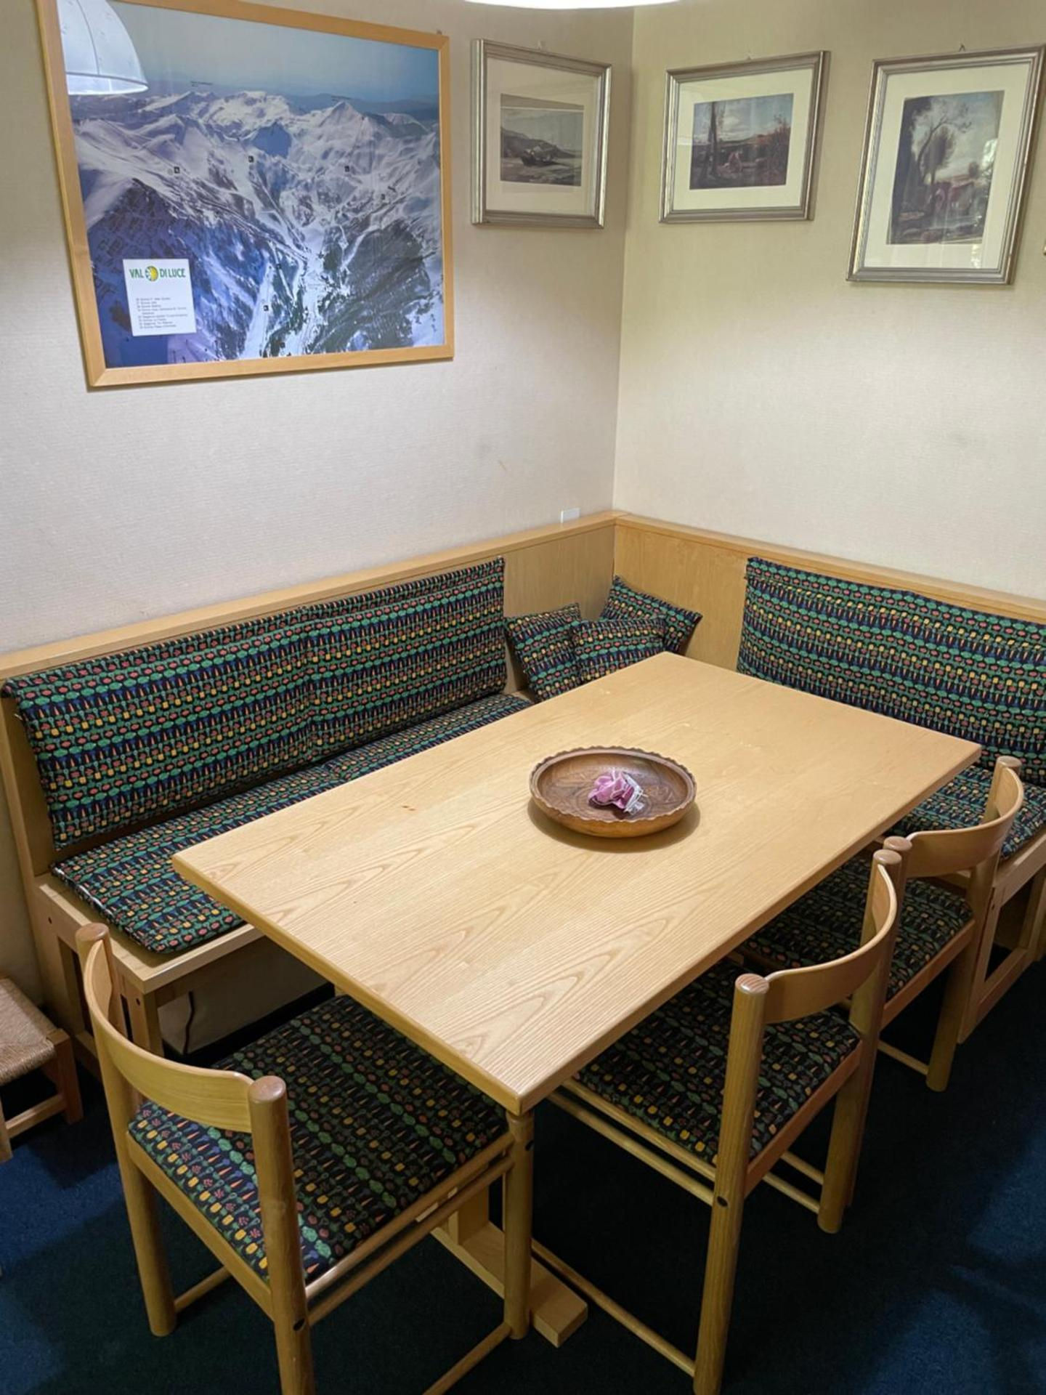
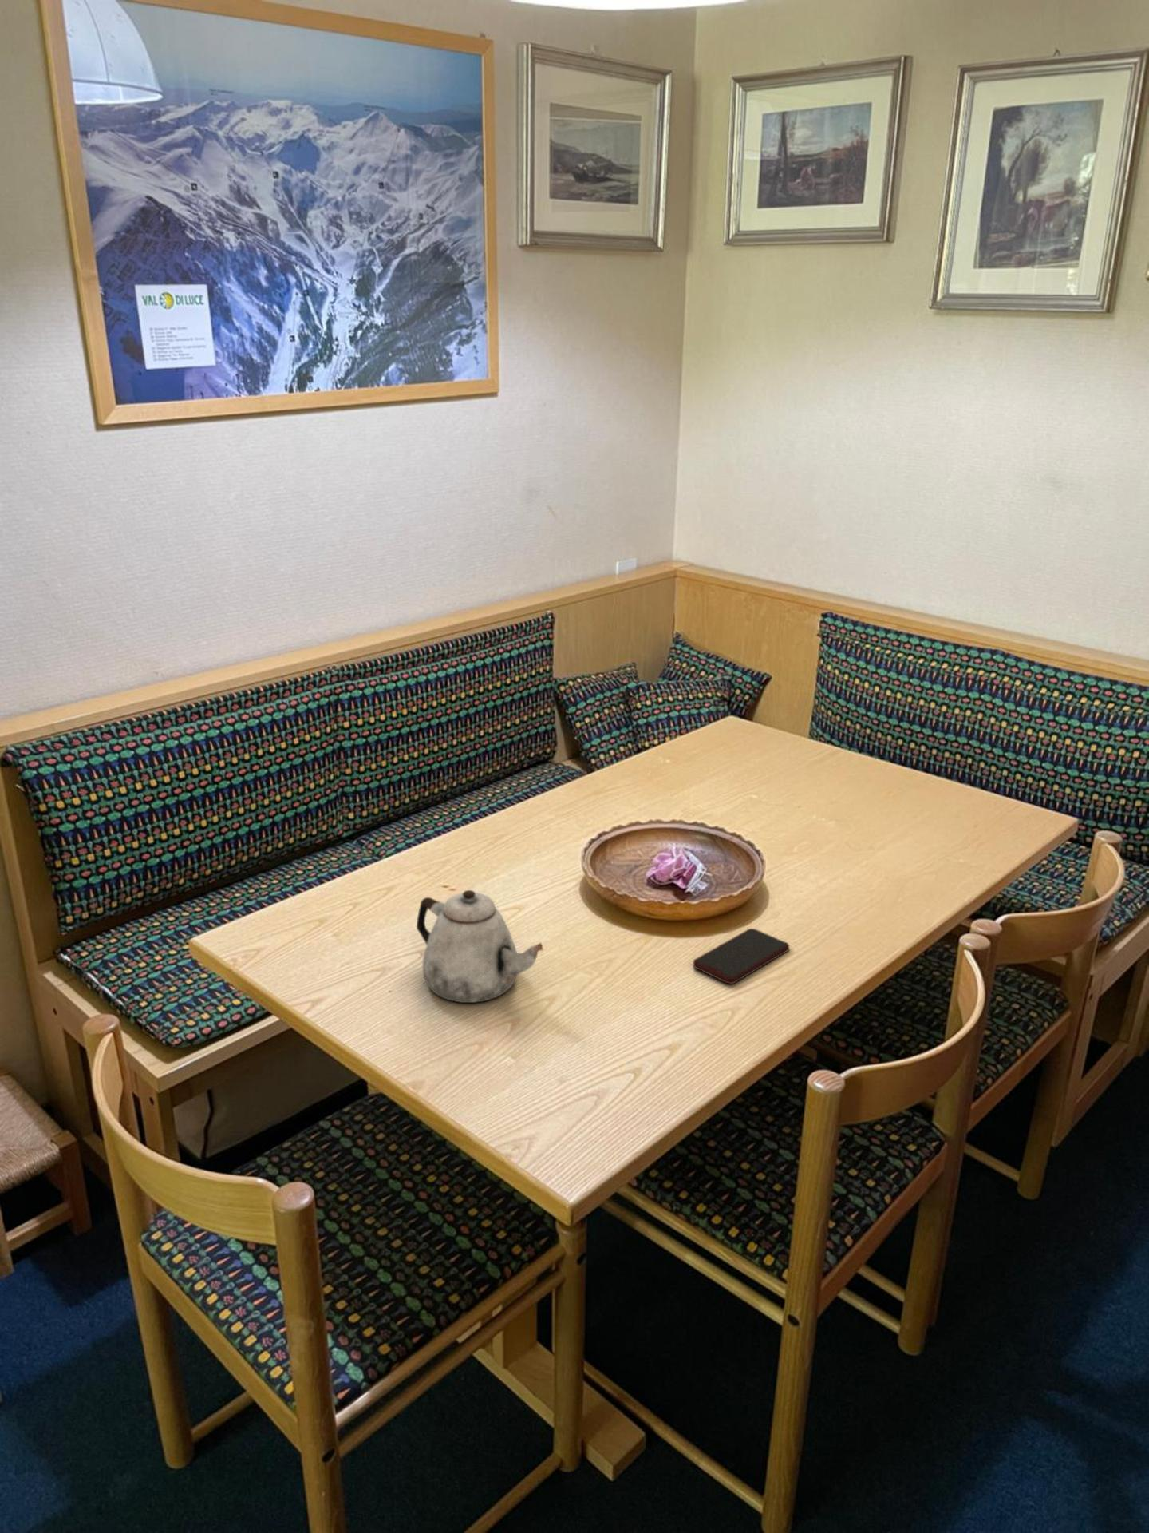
+ teapot [415,890,544,1003]
+ smartphone [693,928,789,985]
